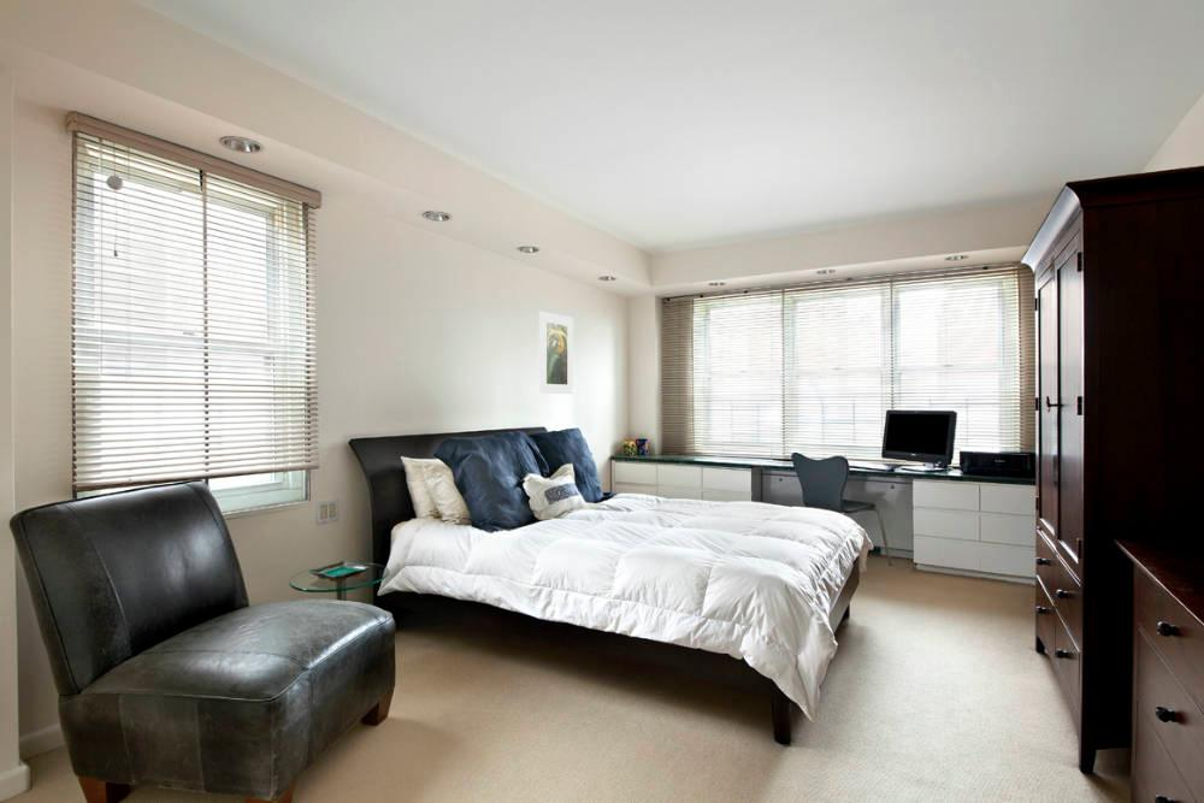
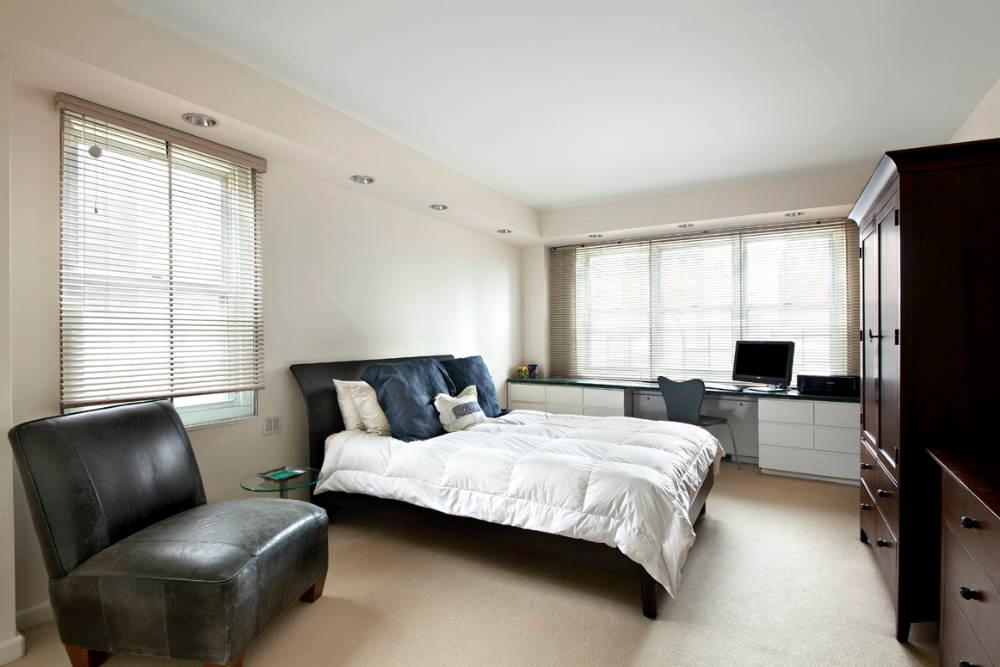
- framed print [538,311,574,395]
